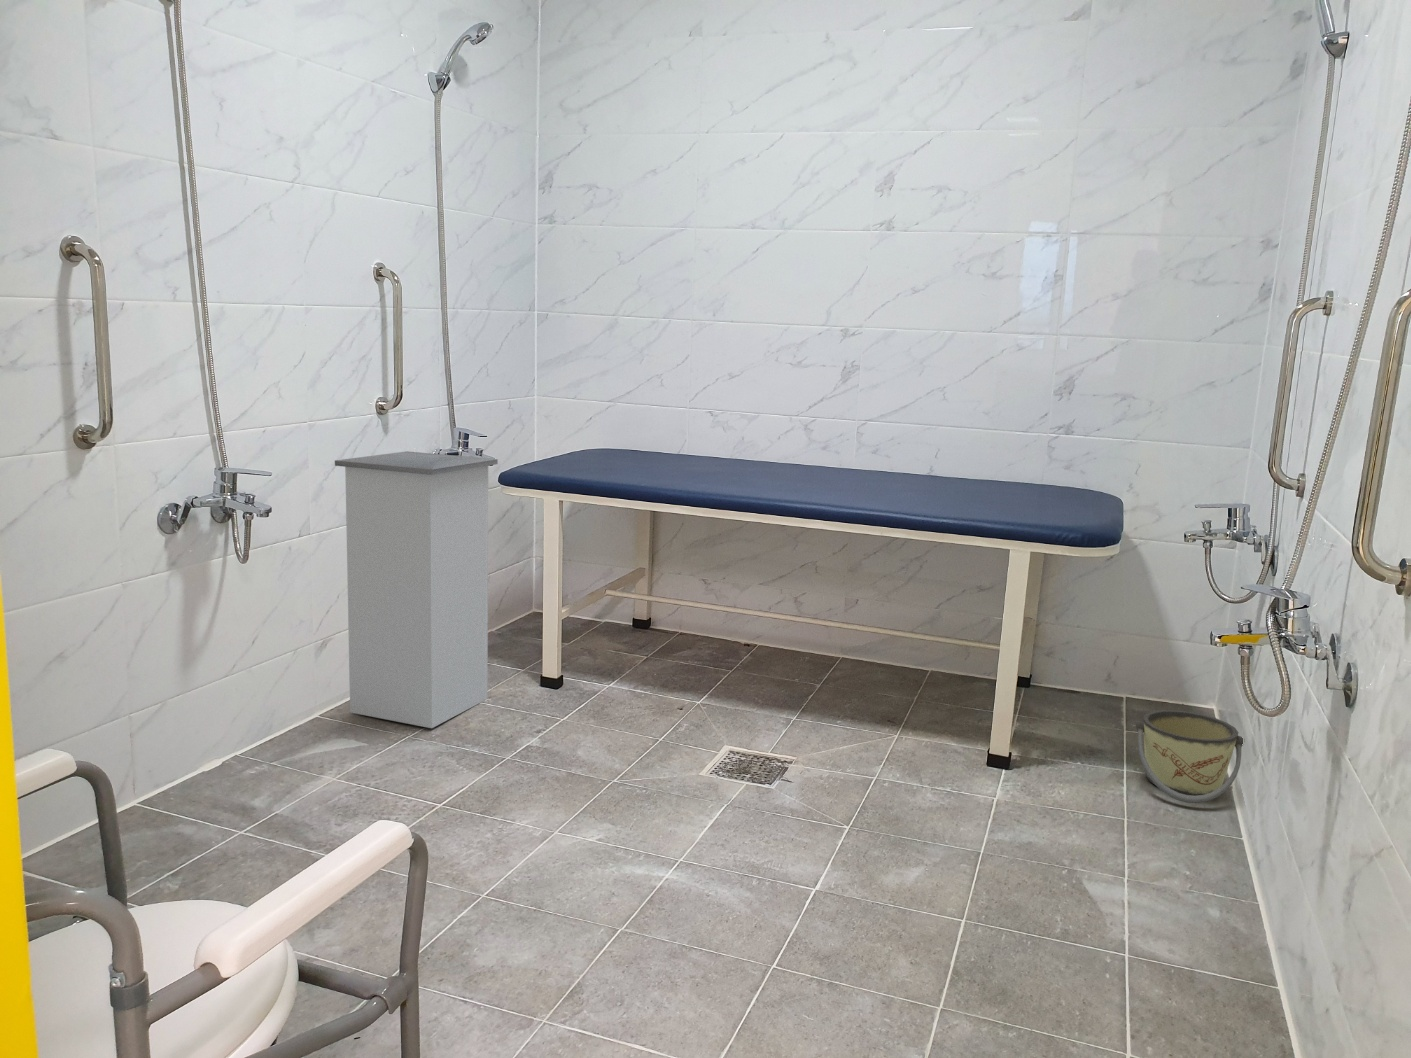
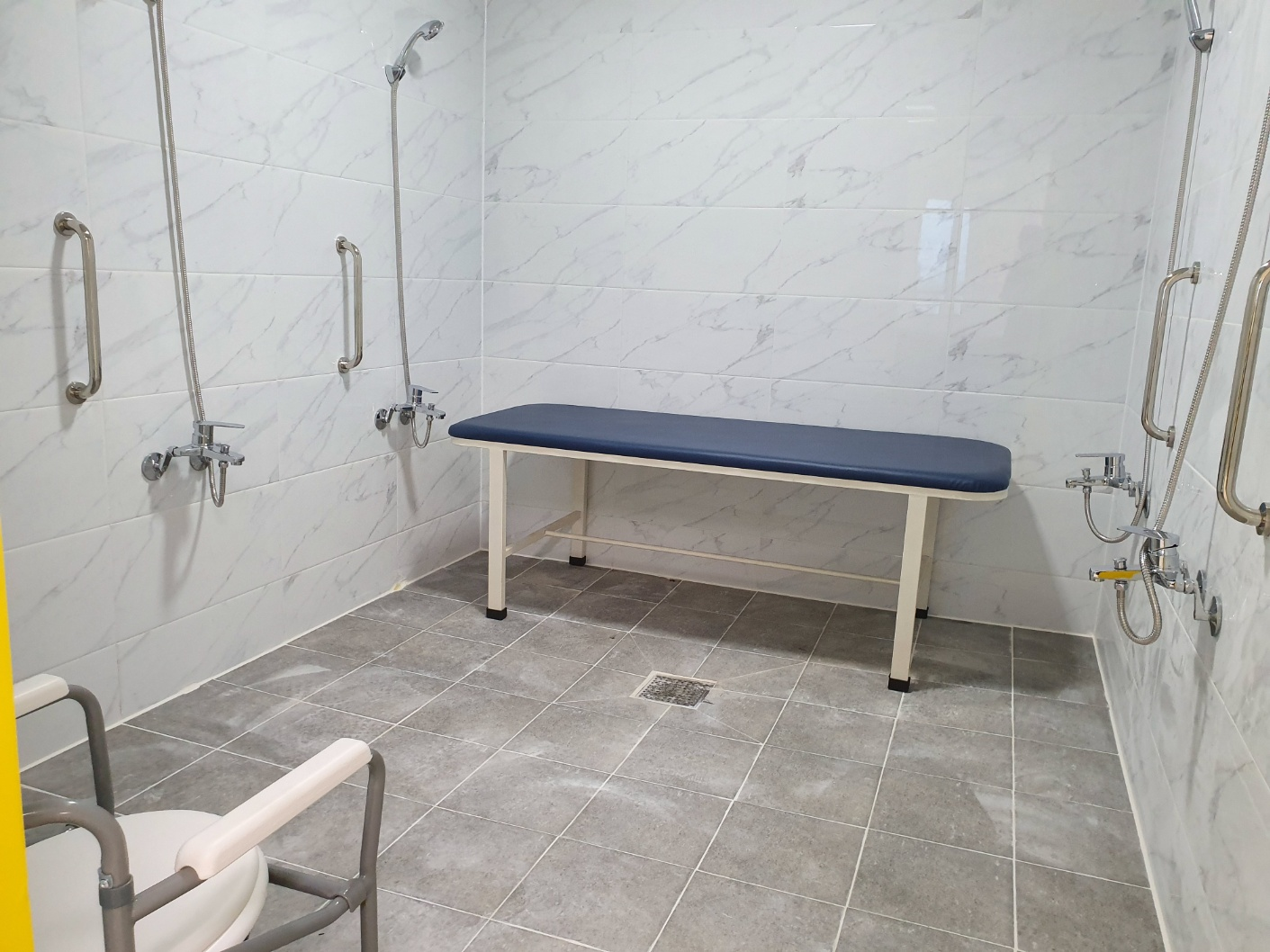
- trash can [334,451,499,729]
- bucket [1135,709,1244,804]
